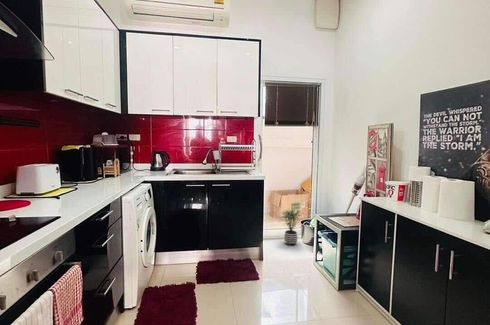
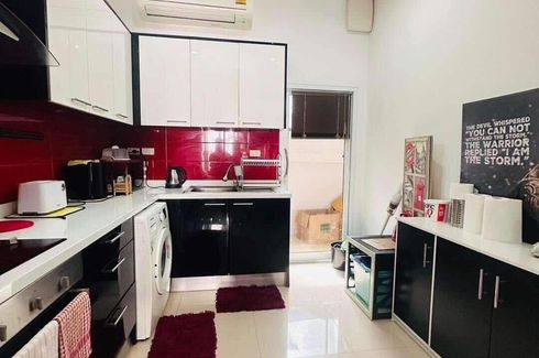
- potted plant [278,208,303,247]
